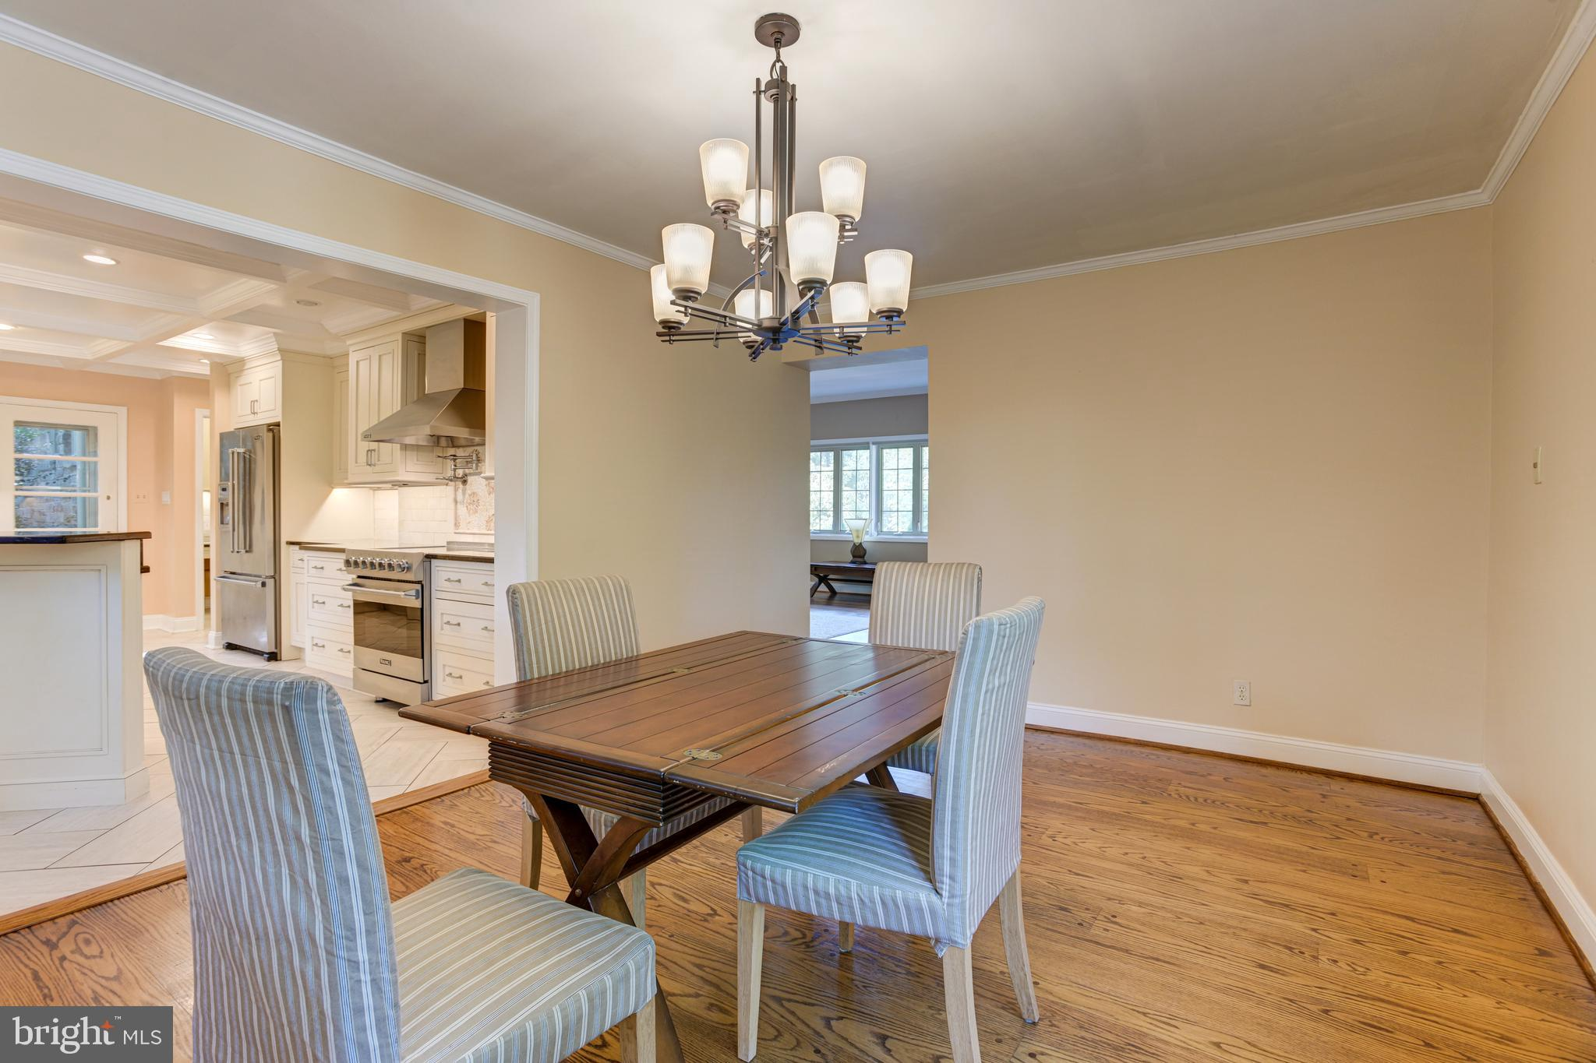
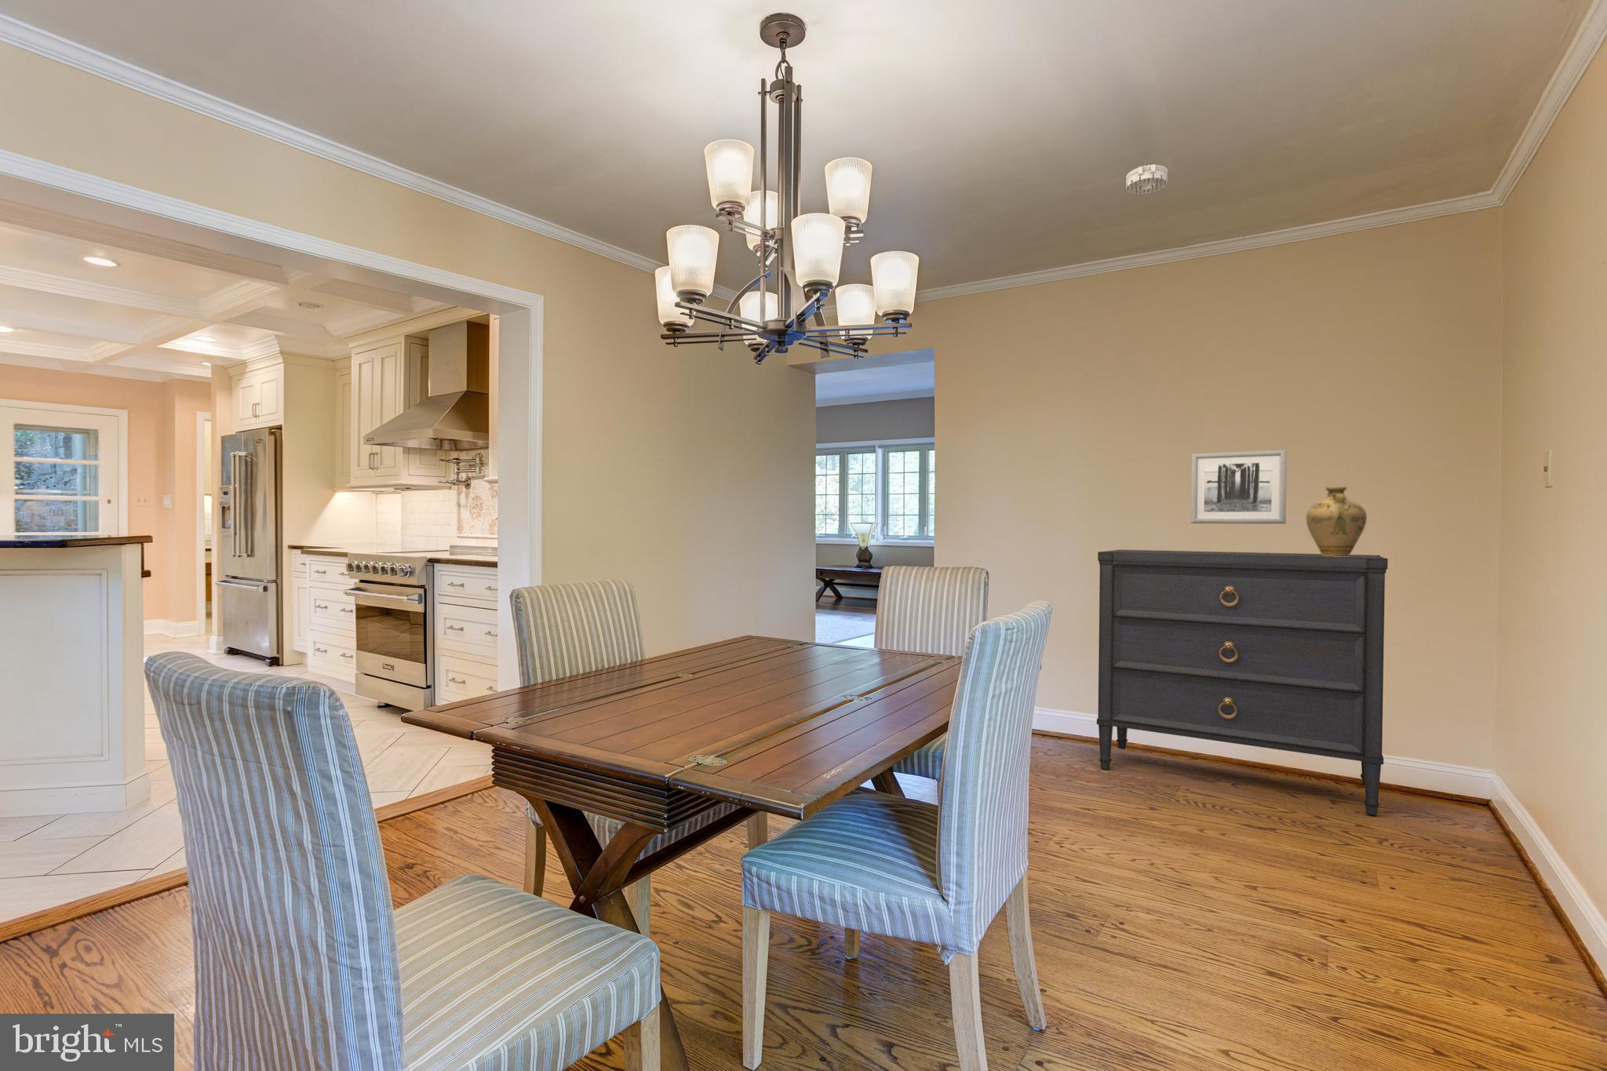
+ jug [1306,485,1368,557]
+ dresser [1096,549,1388,816]
+ smoke detector [1125,164,1169,195]
+ wall art [1190,448,1288,525]
